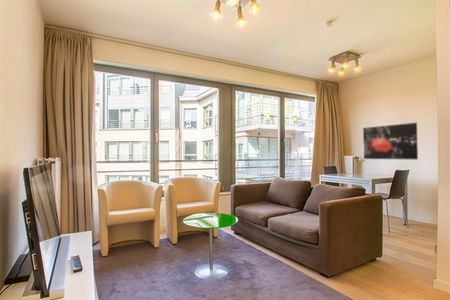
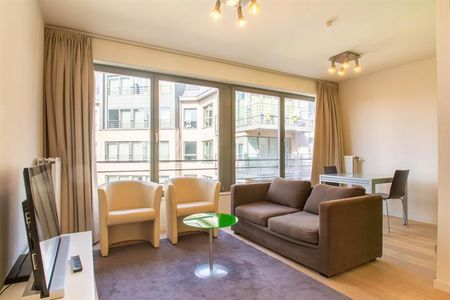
- wall art [362,122,419,161]
